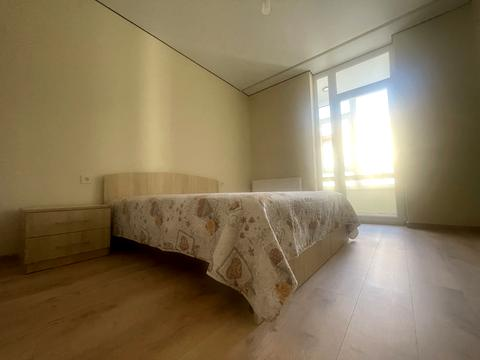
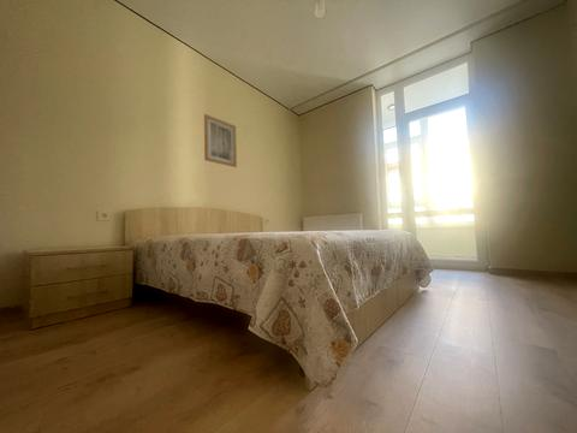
+ wall art [203,113,238,168]
